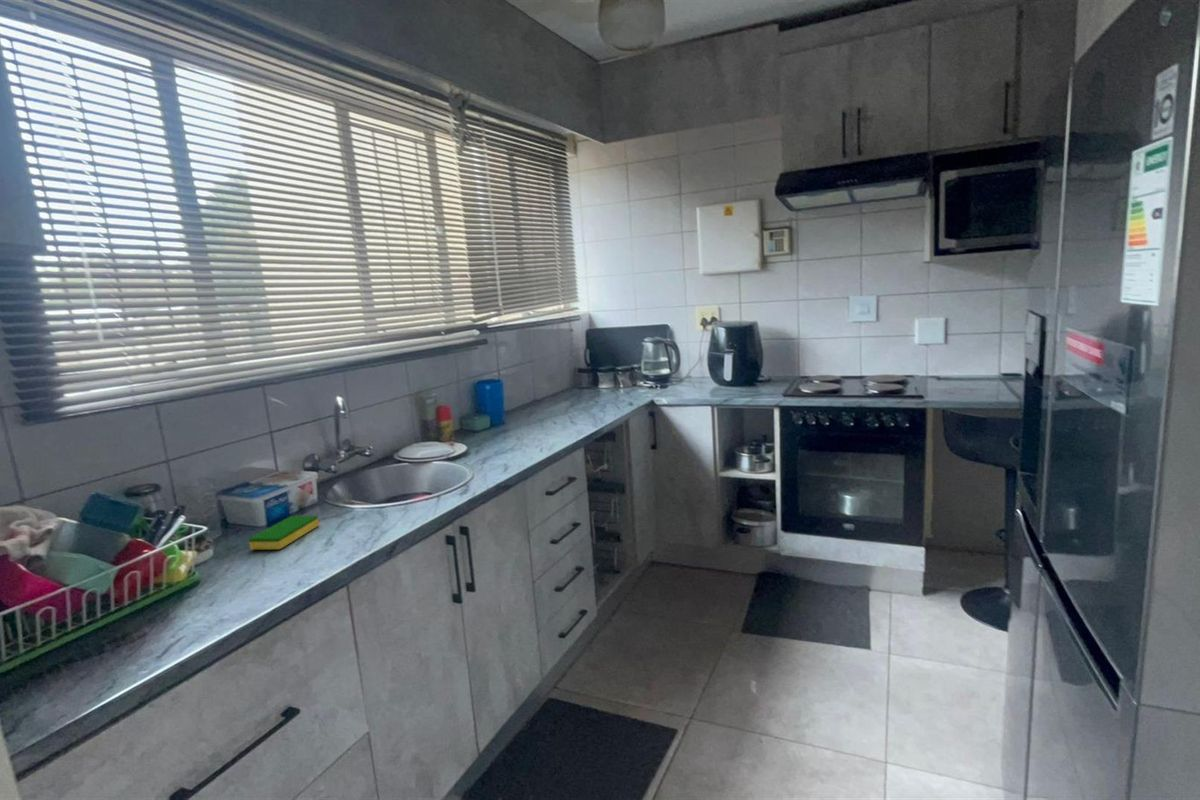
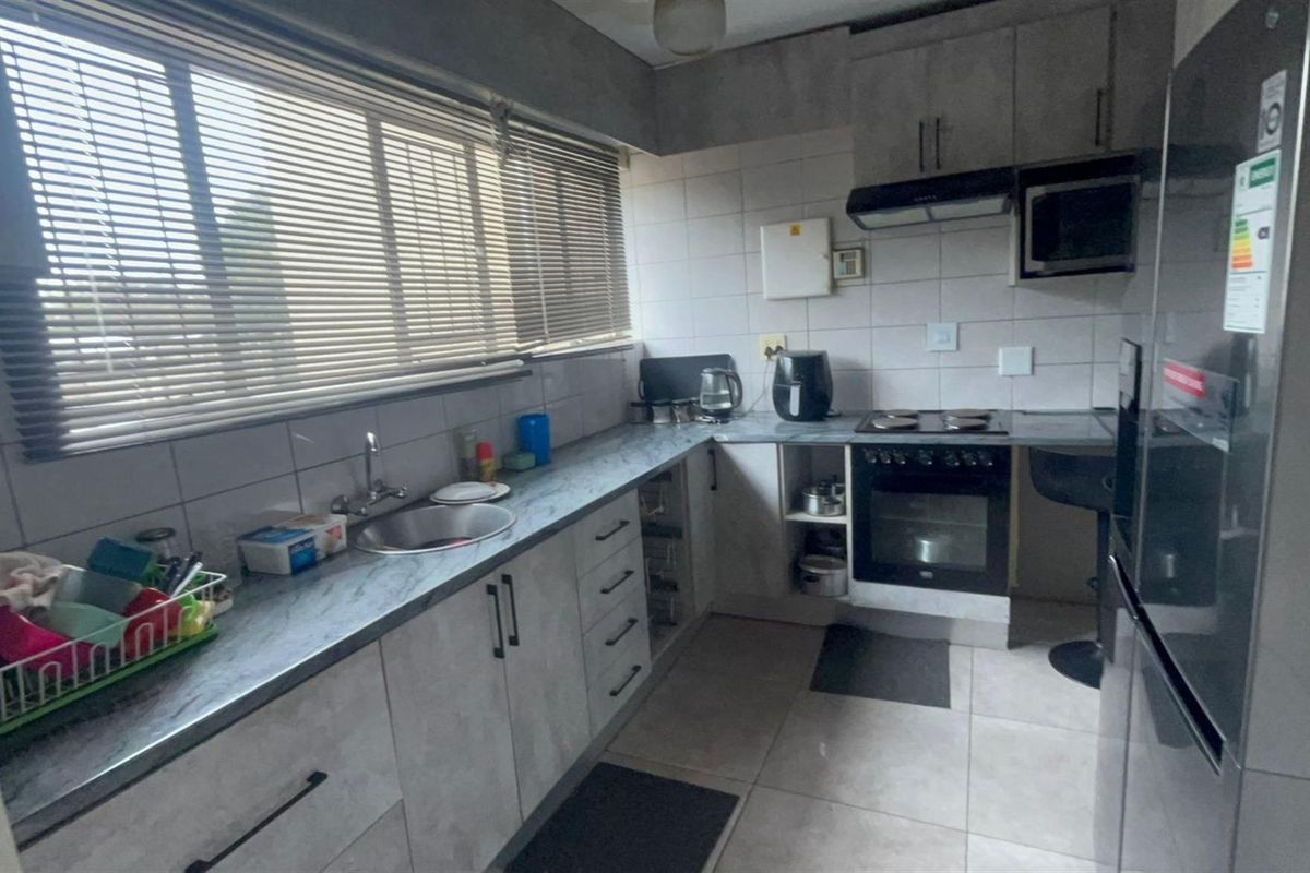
- dish sponge [248,515,320,550]
